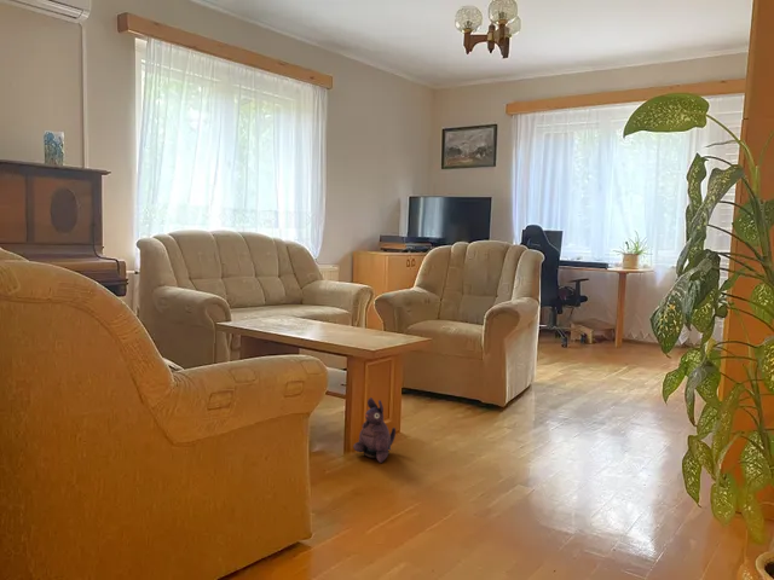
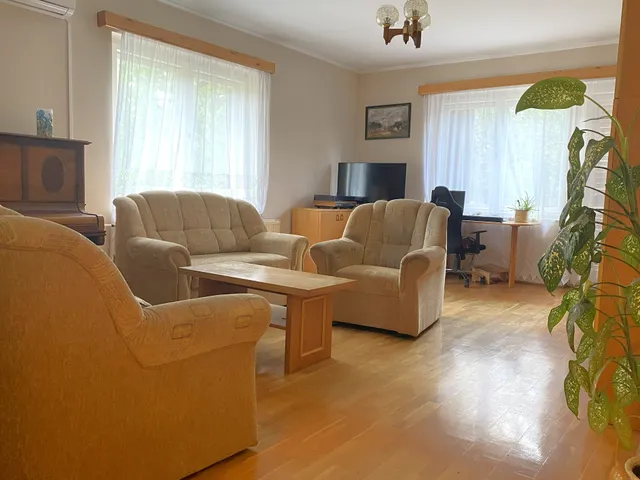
- plush toy [352,396,397,464]
